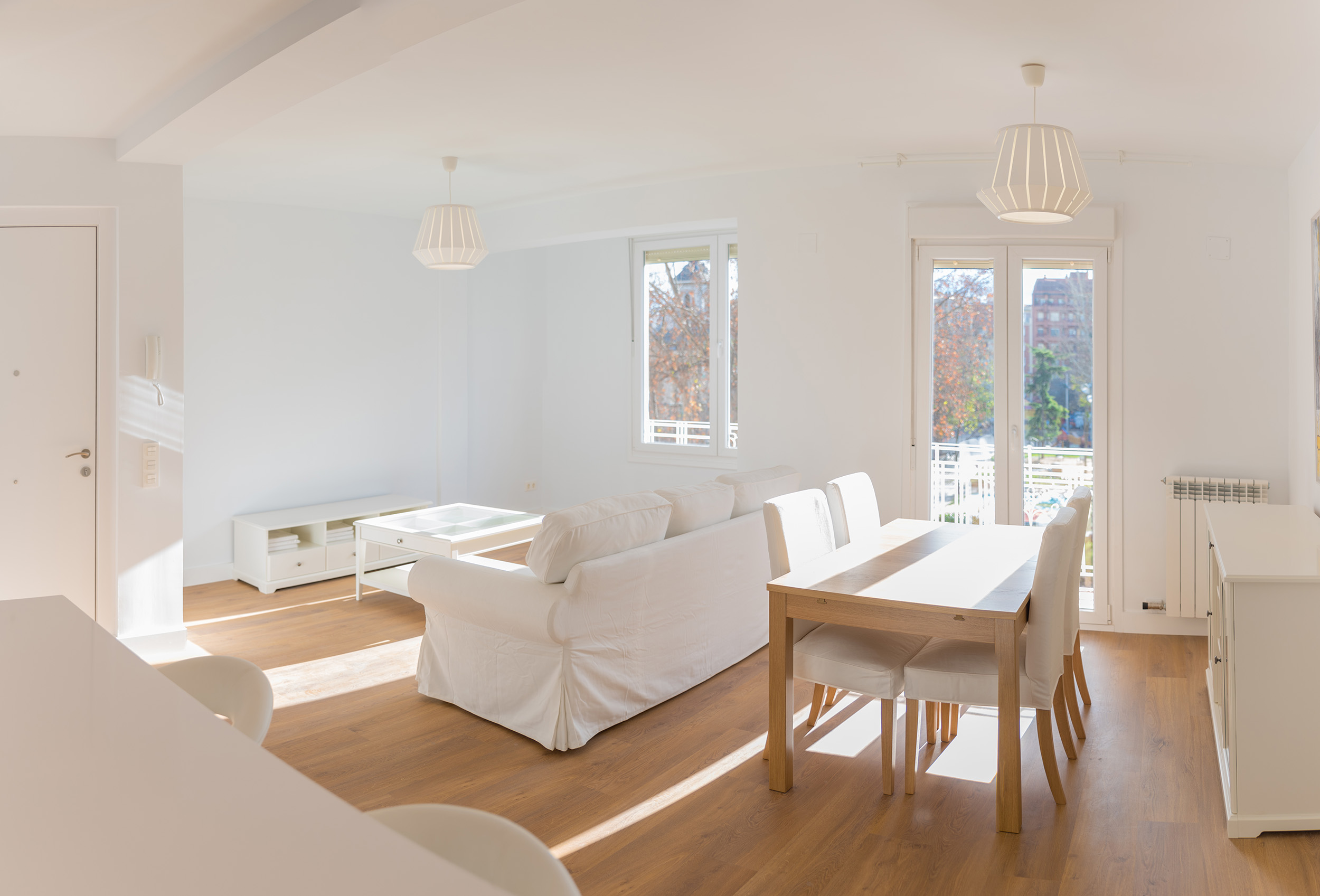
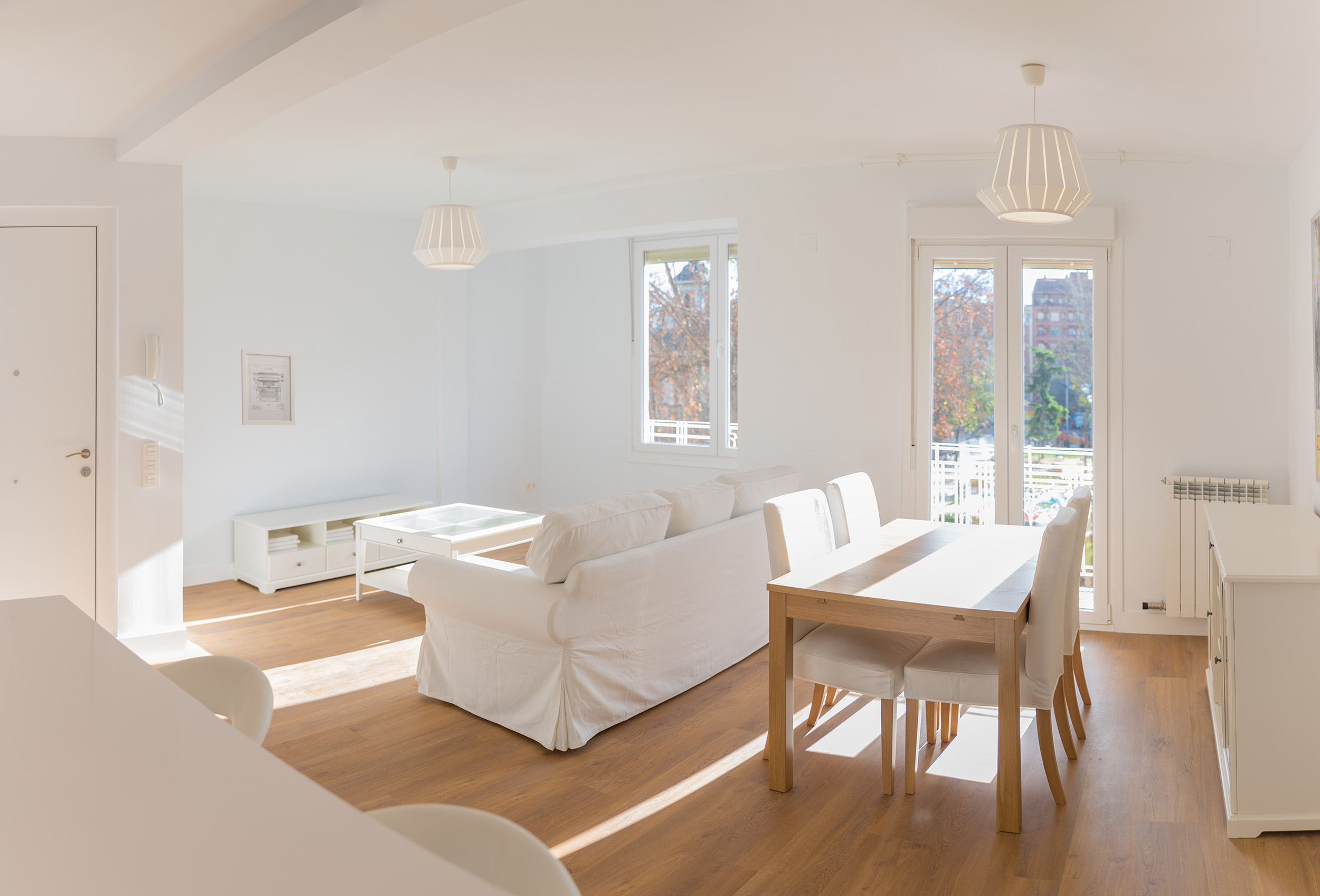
+ wall art [241,348,296,426]
